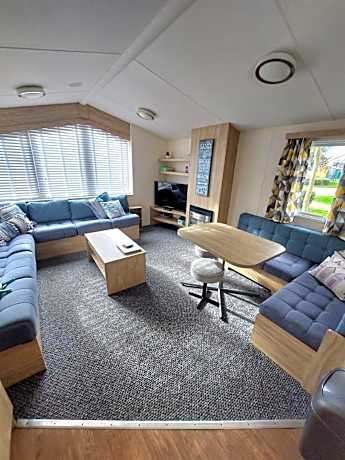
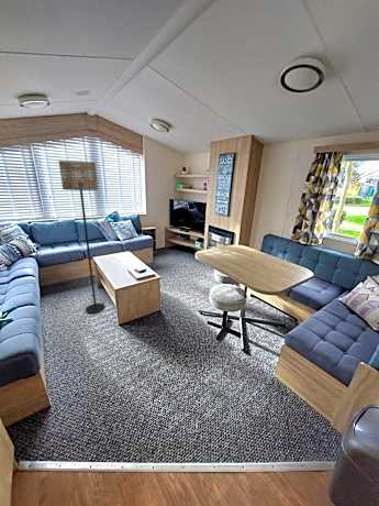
+ floor lamp [58,160,105,315]
